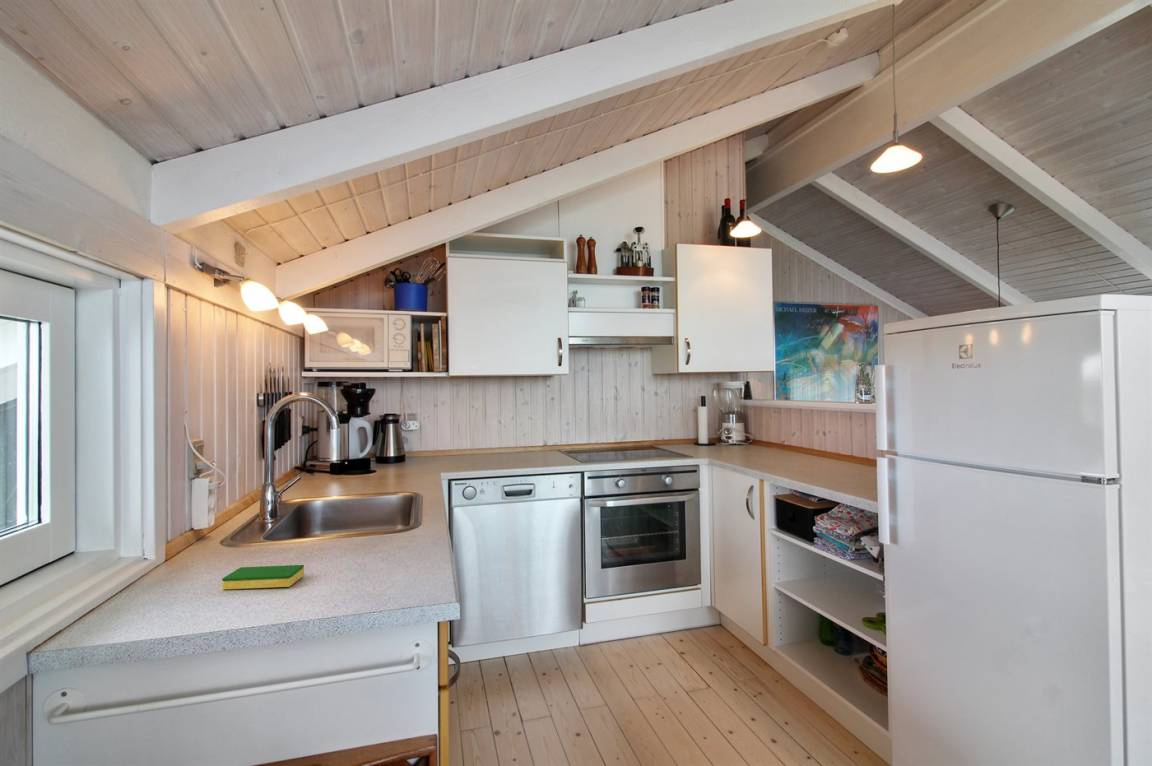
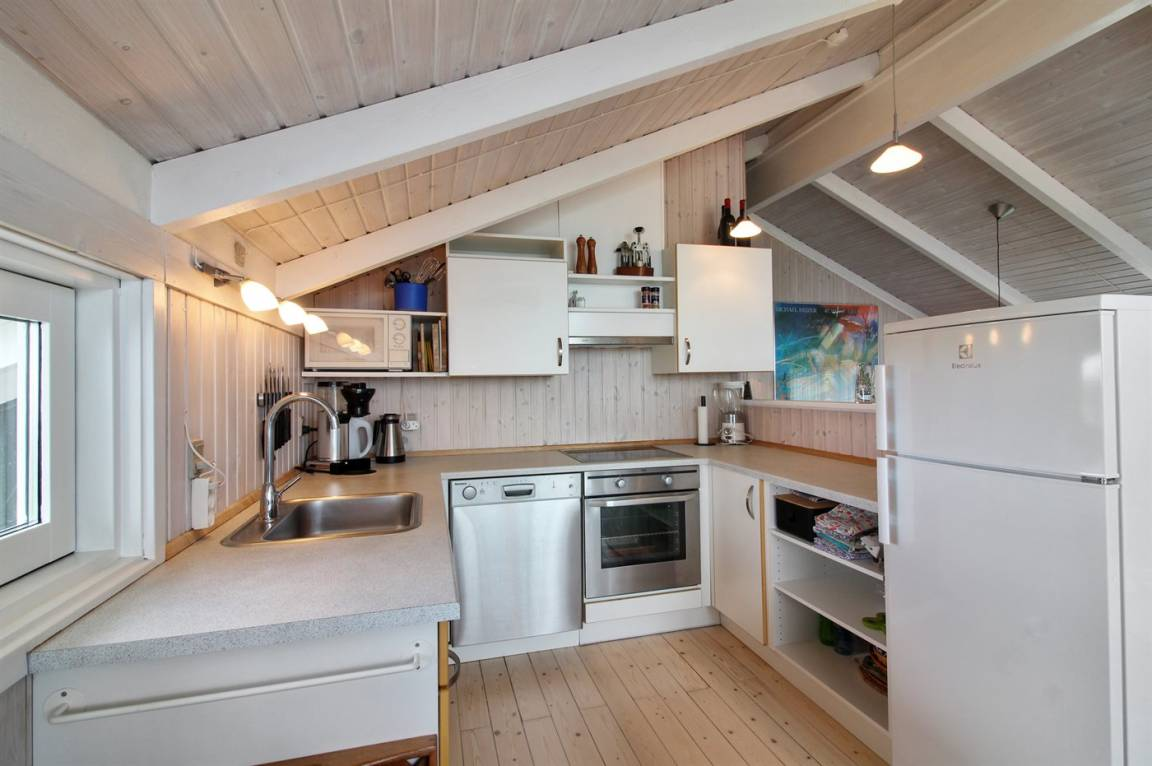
- dish sponge [221,564,305,591]
